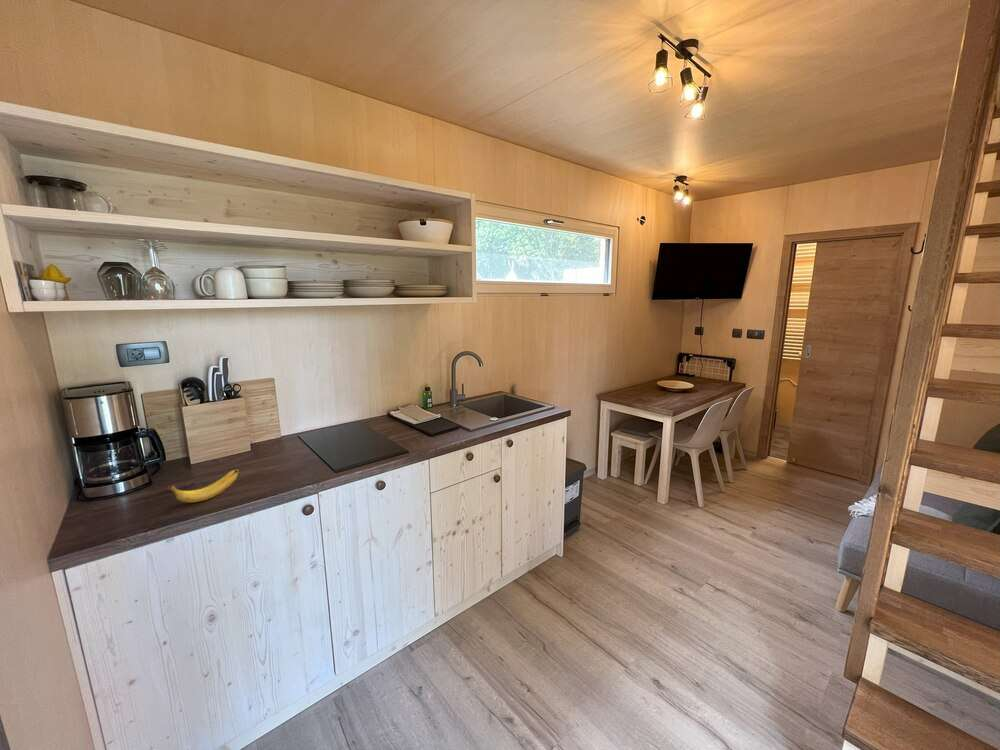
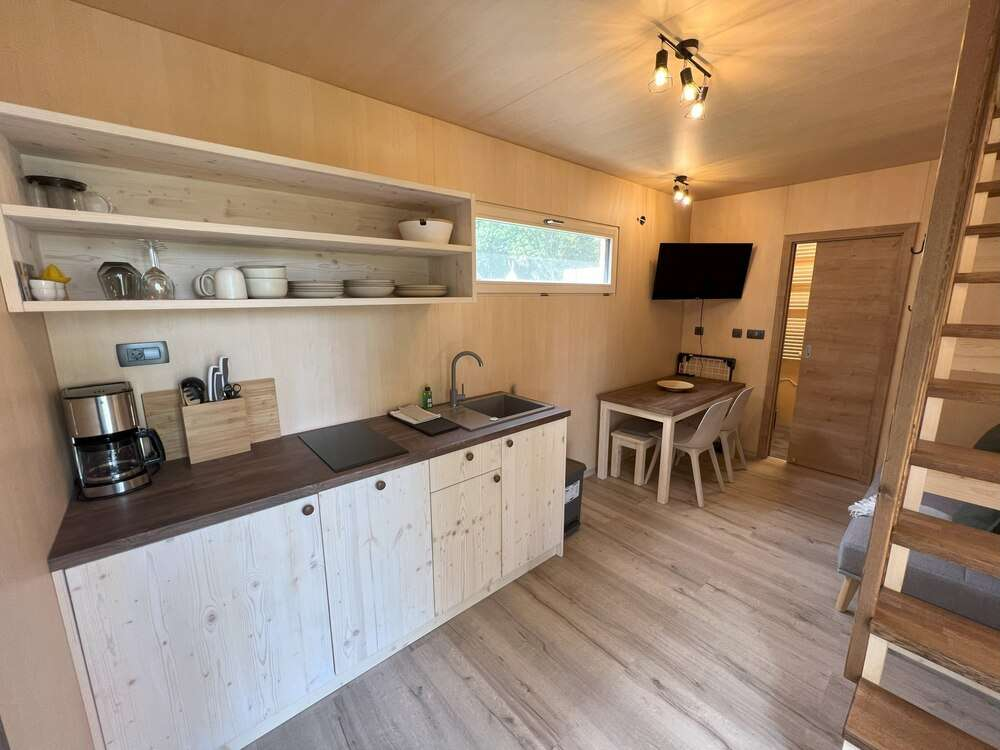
- banana [167,468,240,503]
